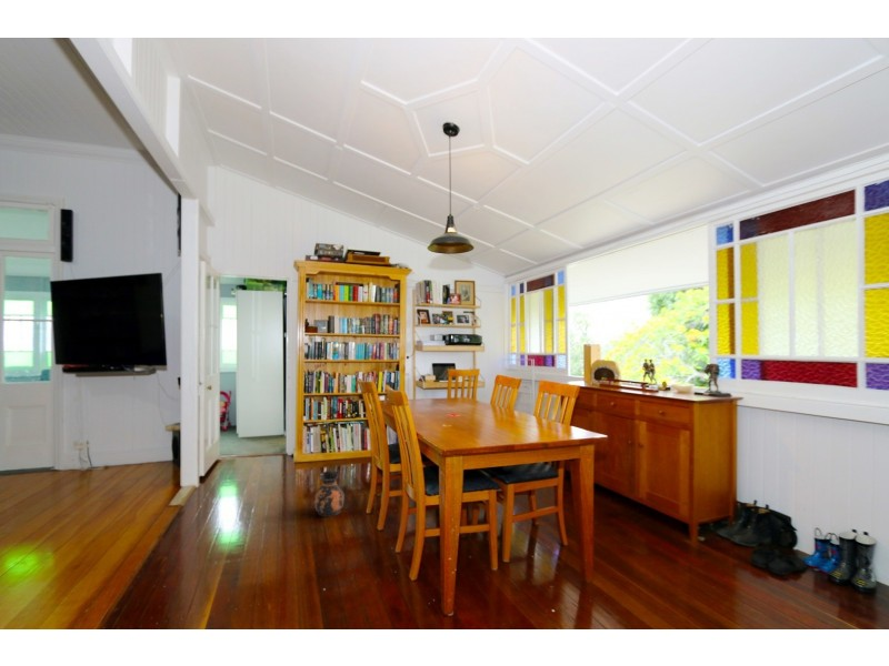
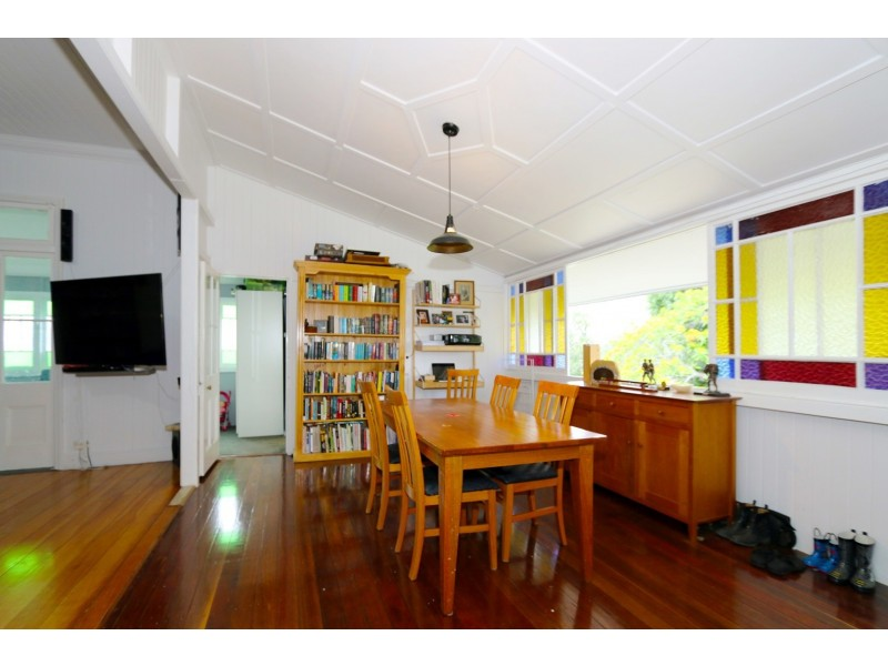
- ceramic jug [313,470,346,518]
